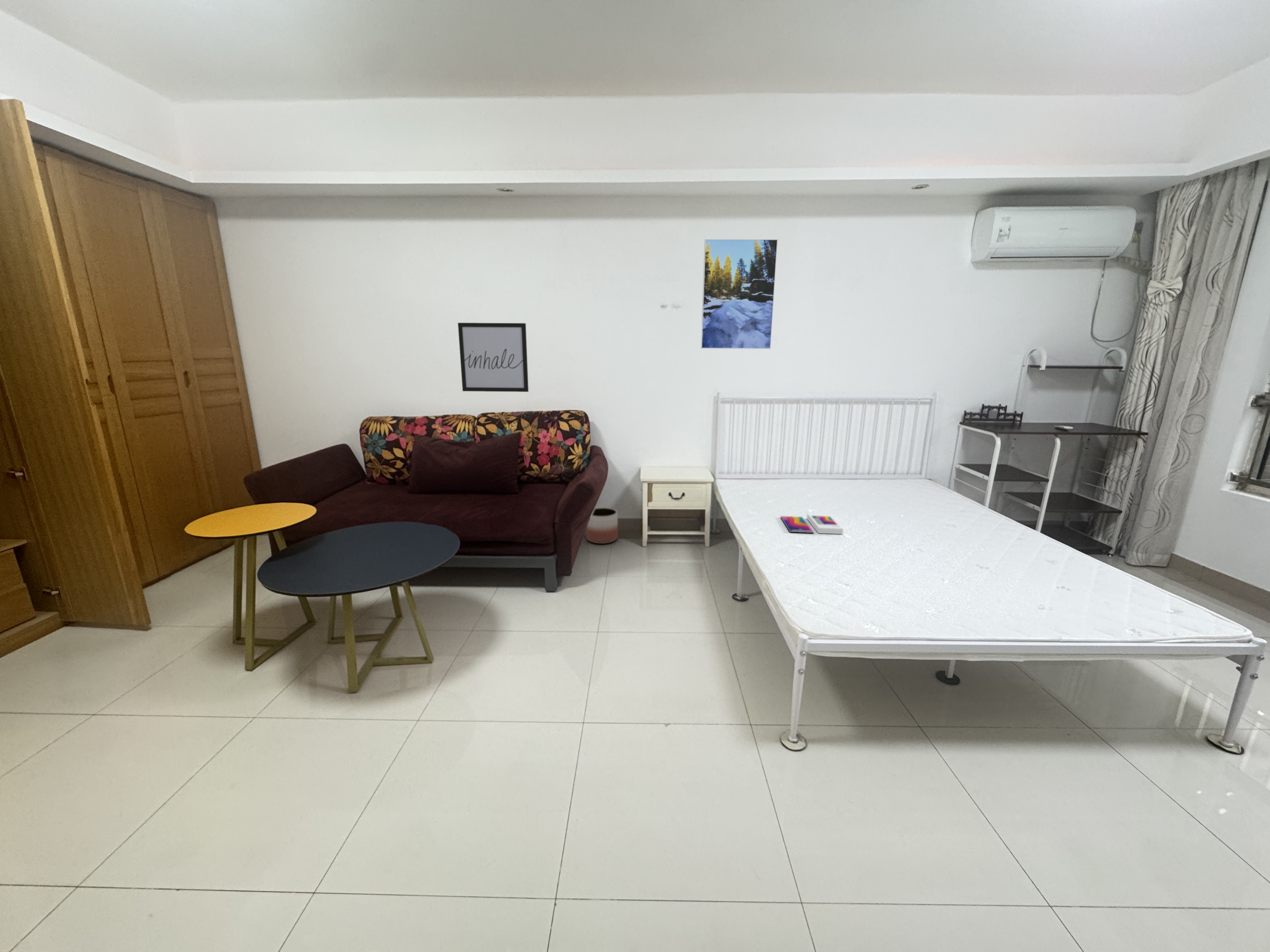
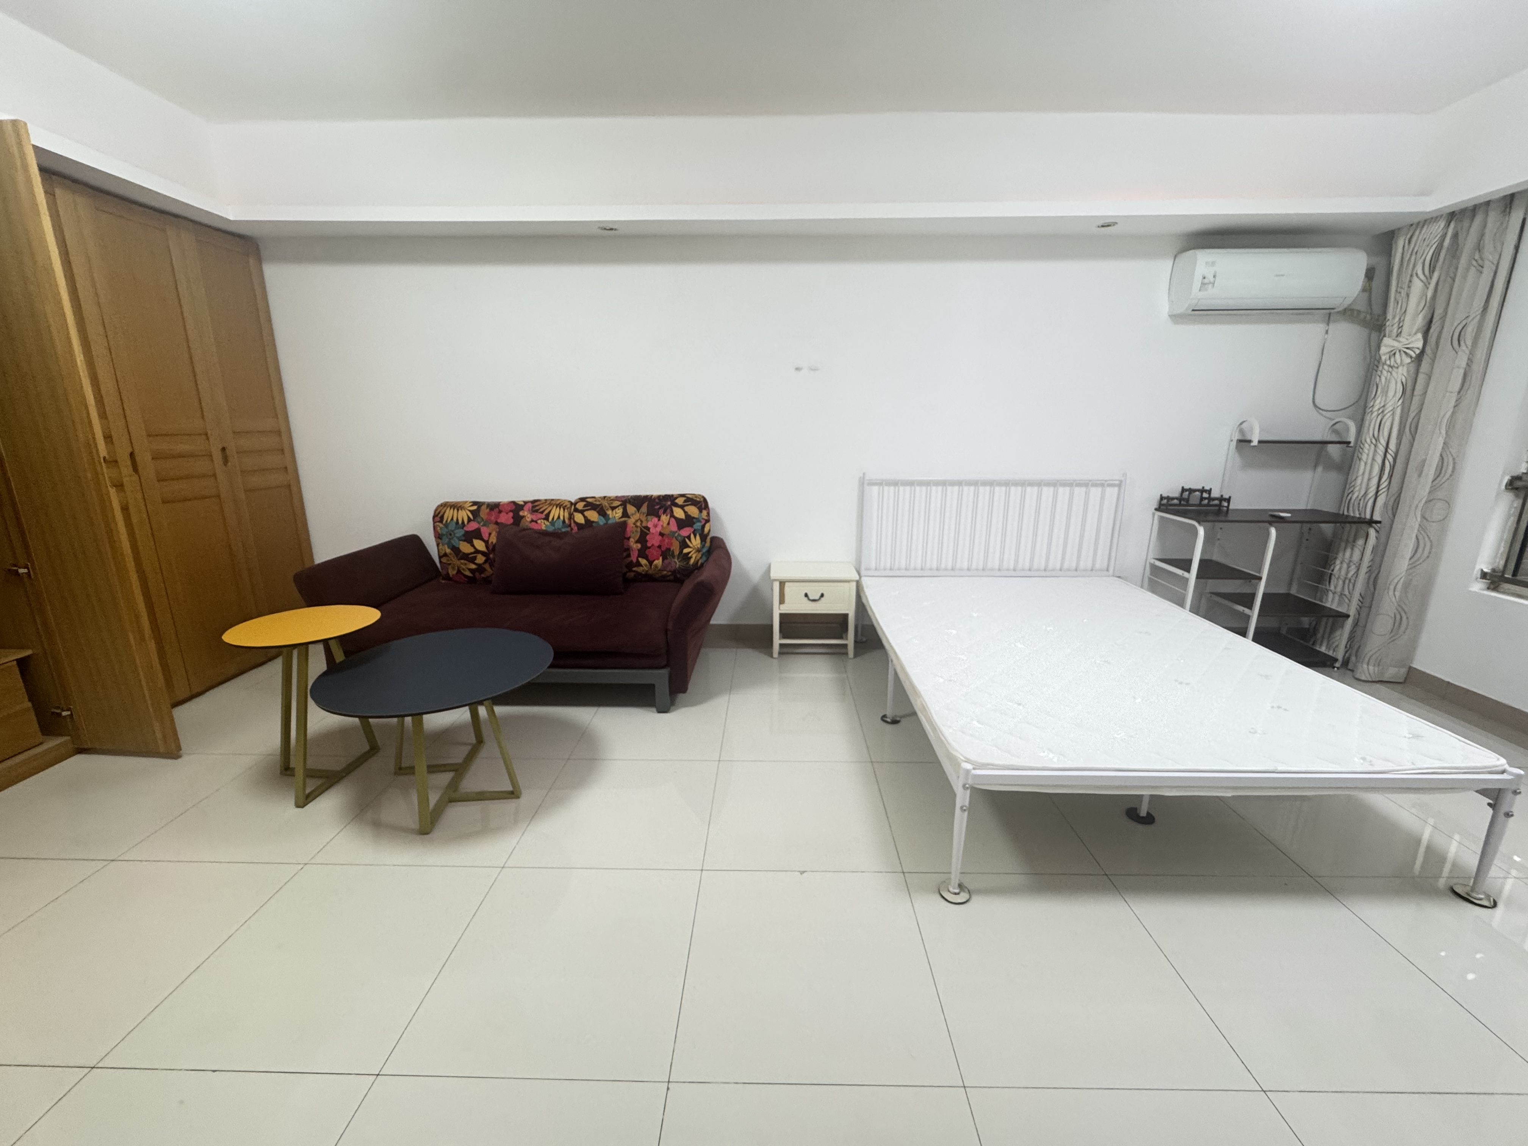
- wall art [457,322,529,392]
- planter [586,507,618,544]
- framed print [701,239,778,349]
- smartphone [780,513,844,535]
